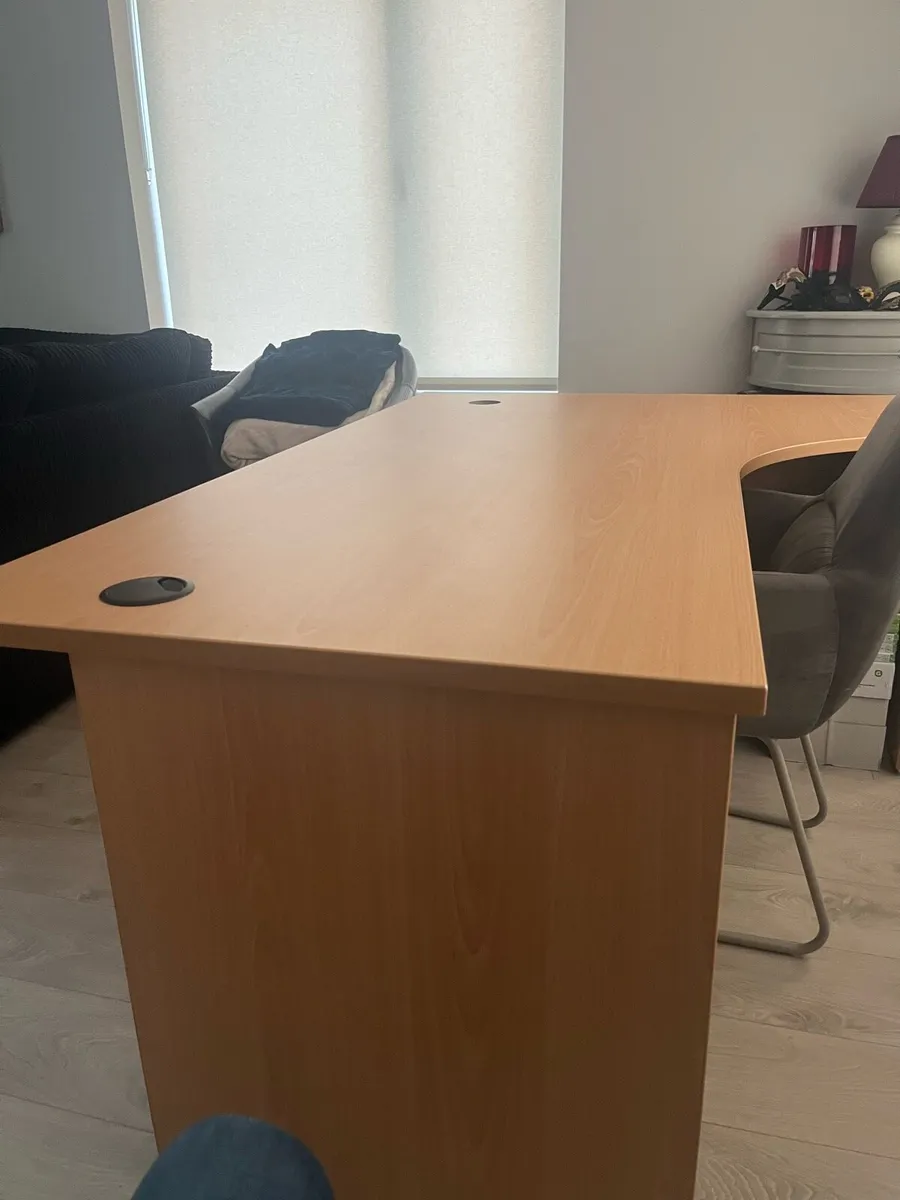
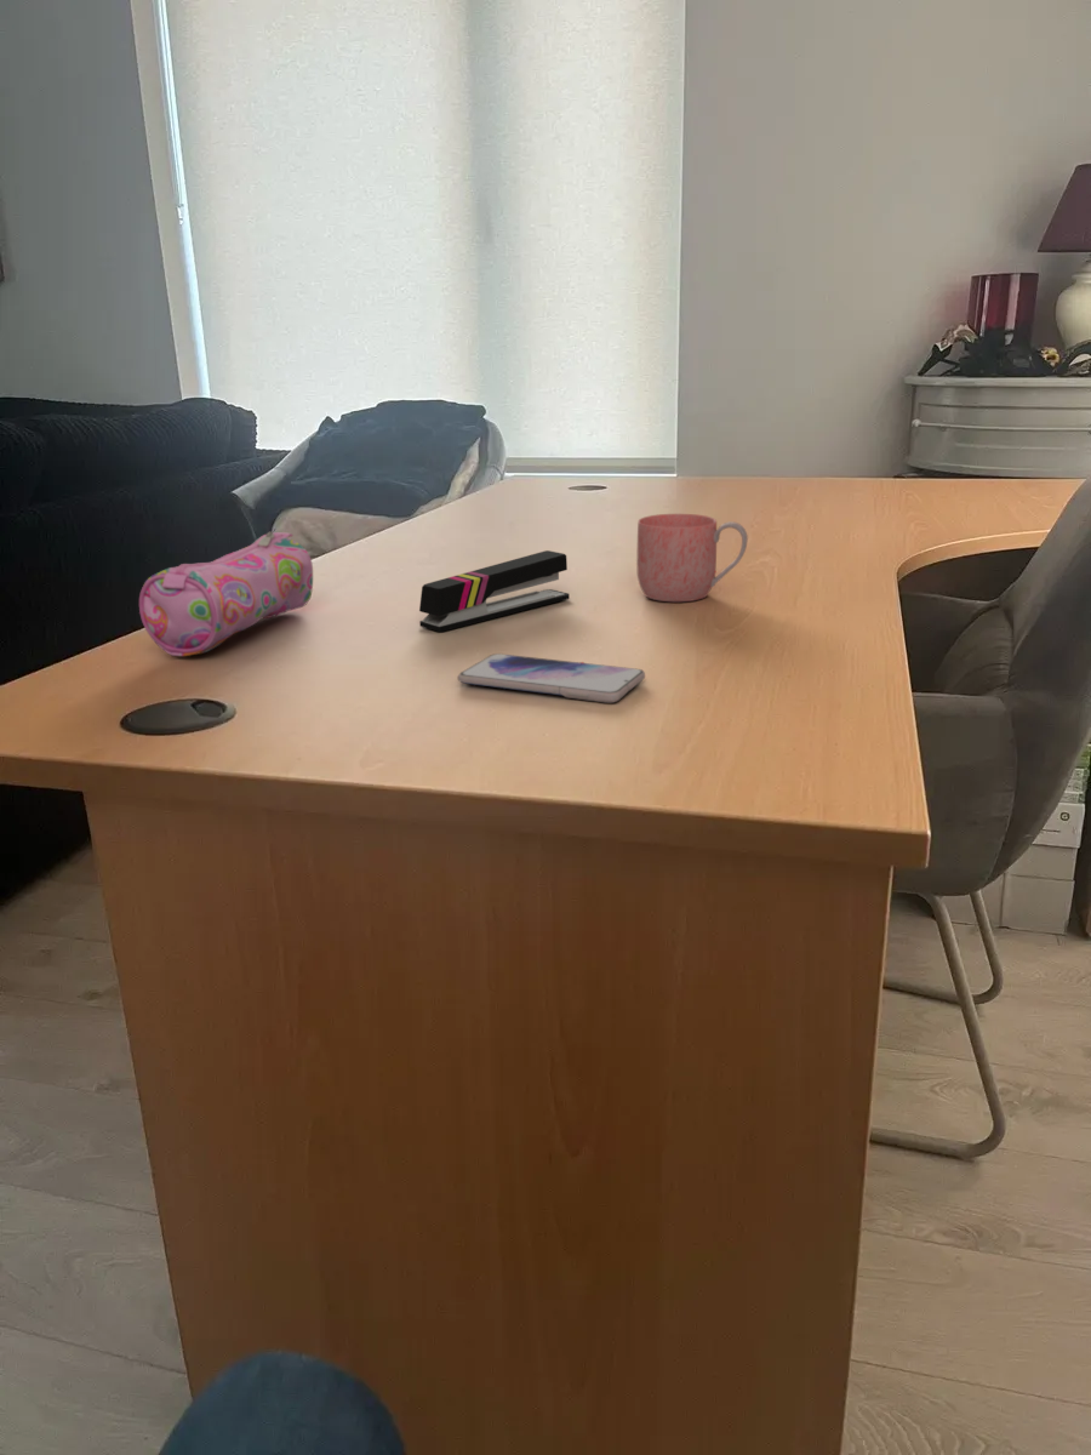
+ smartphone [457,652,646,704]
+ mug [635,513,749,603]
+ pencil case [138,530,314,657]
+ stapler [418,549,571,633]
